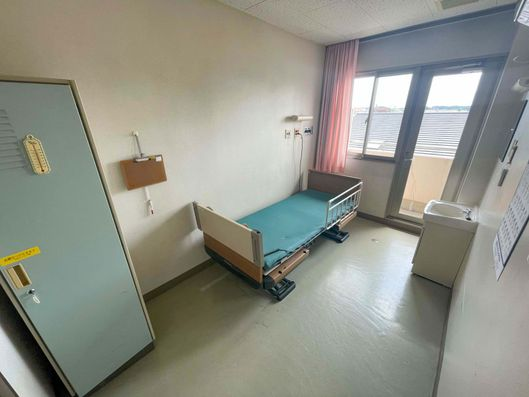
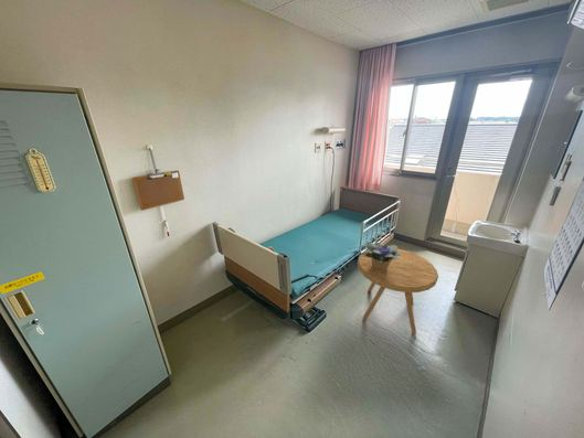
+ side table [357,248,439,335]
+ potted flower [360,242,401,271]
